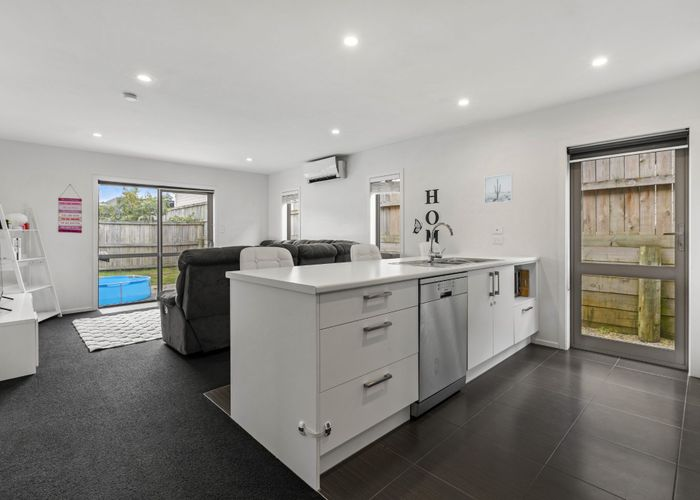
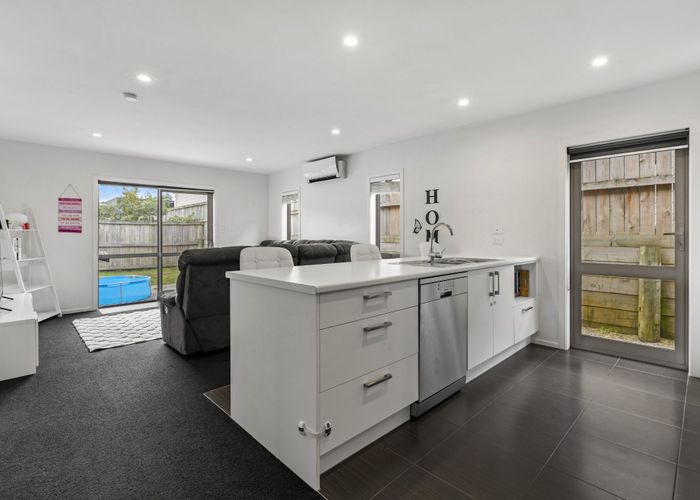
- wall art [483,172,514,205]
